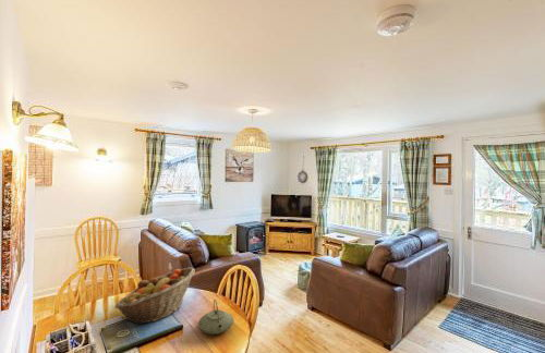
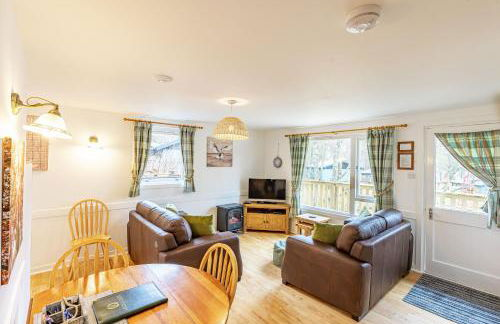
- teapot [197,299,234,336]
- fruit basket [114,267,196,326]
